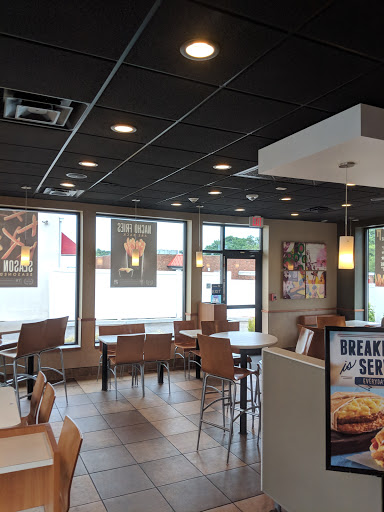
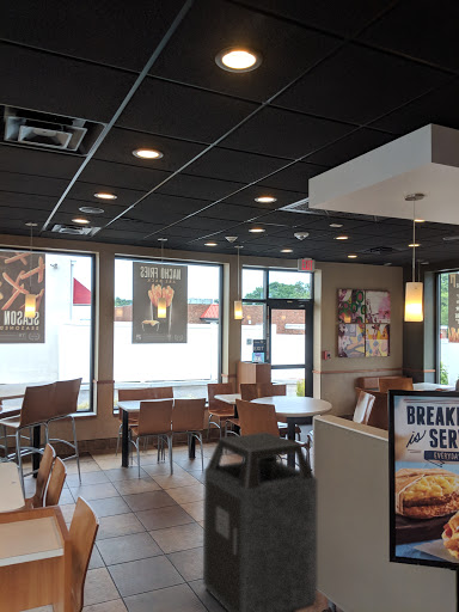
+ trash can [202,432,318,612]
